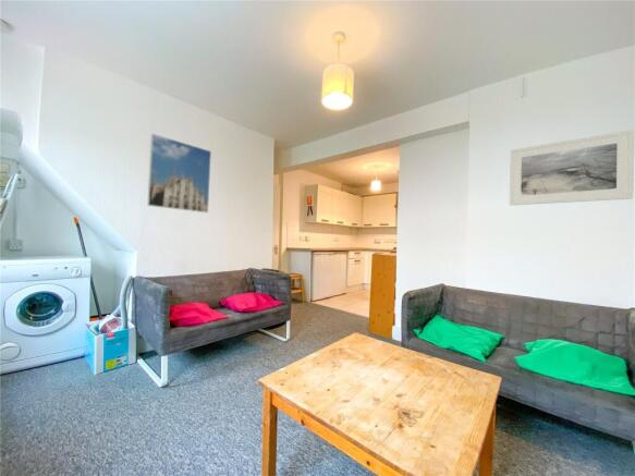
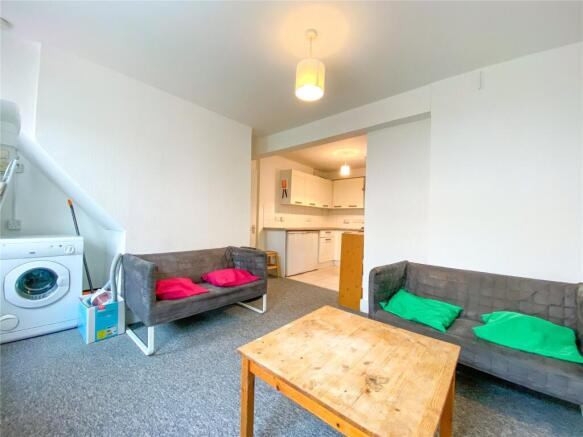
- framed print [509,129,635,207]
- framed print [146,133,212,213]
